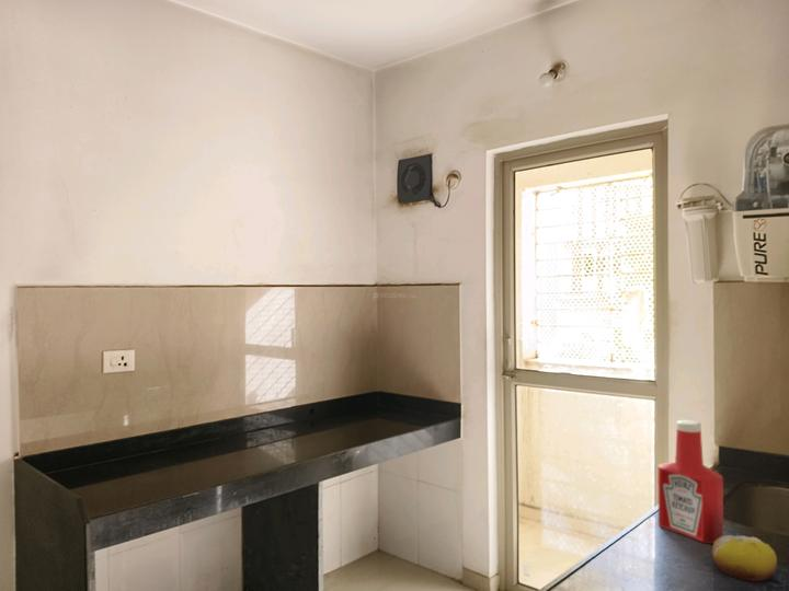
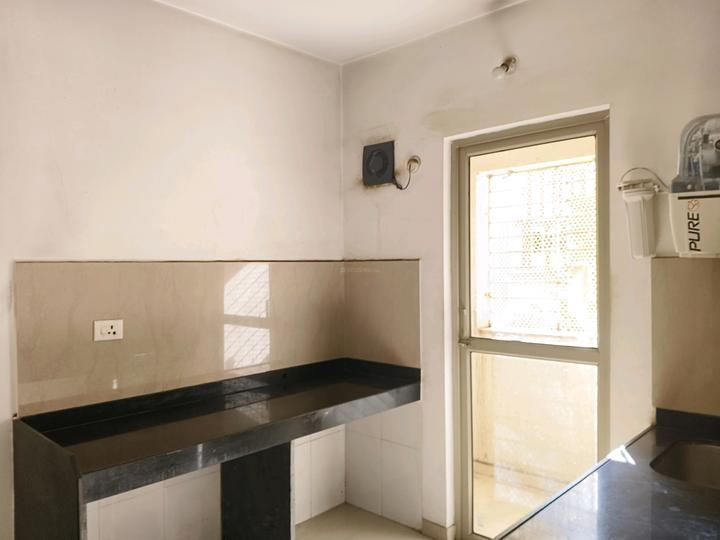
- fruit [711,534,778,582]
- soap bottle [656,419,724,545]
